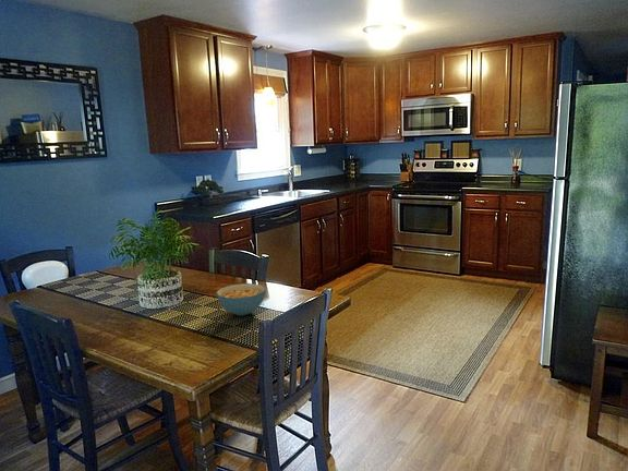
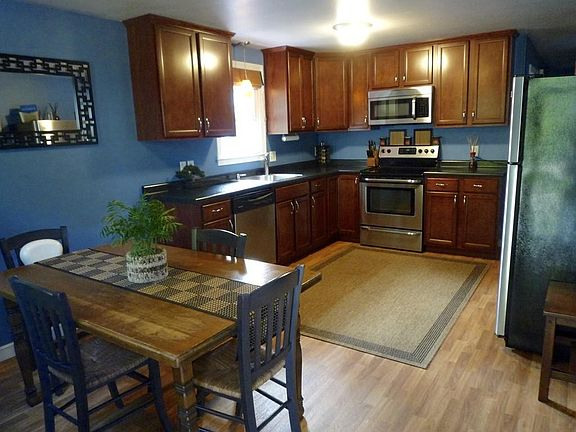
- cereal bowl [216,282,266,316]
